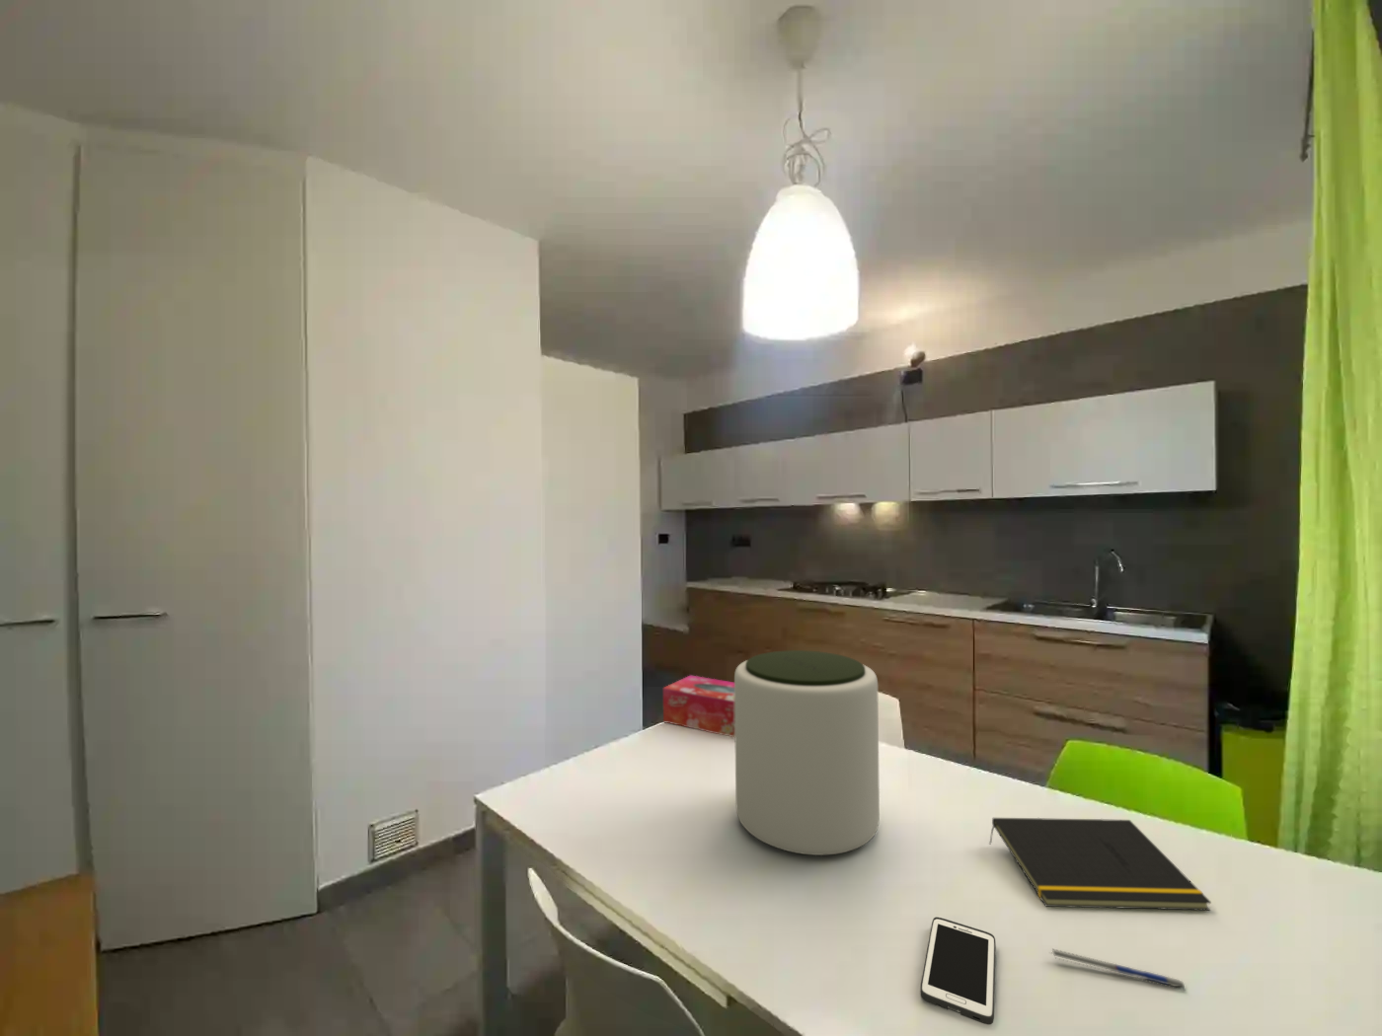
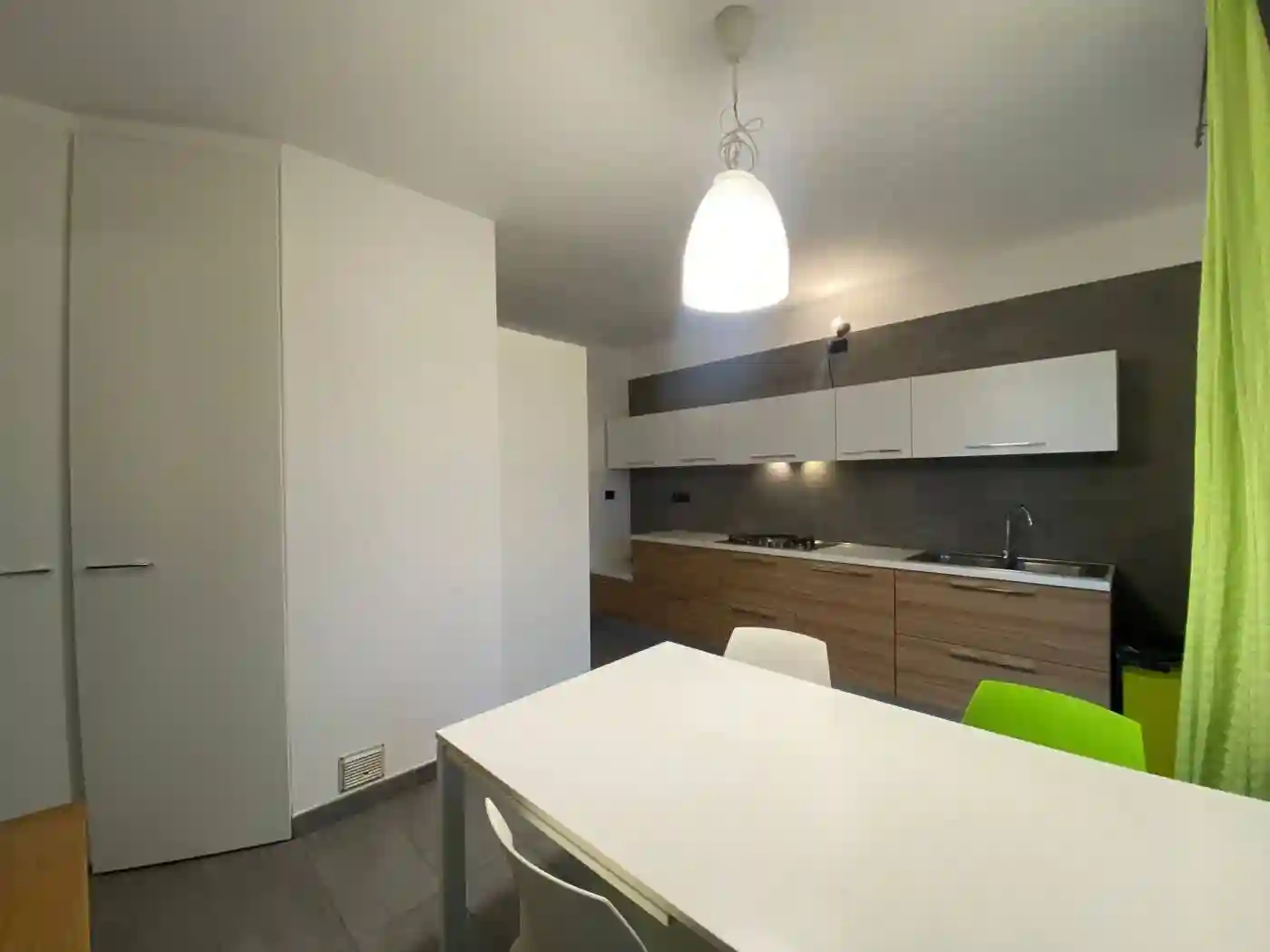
- tissue box [663,674,736,738]
- cell phone [920,915,997,1025]
- notepad [988,817,1212,912]
- plant pot [733,650,880,856]
- pen [1048,947,1187,992]
